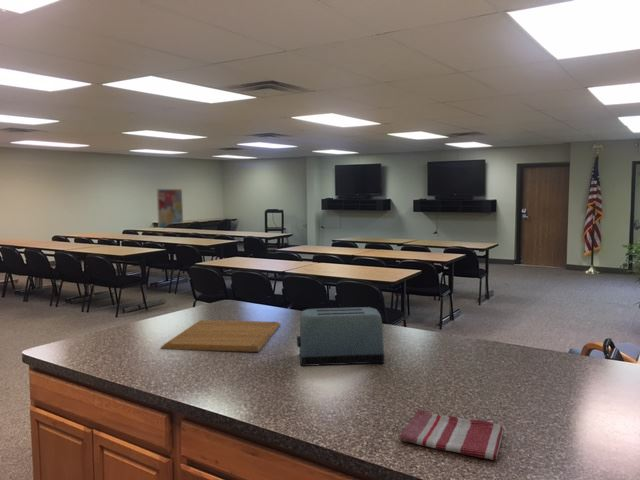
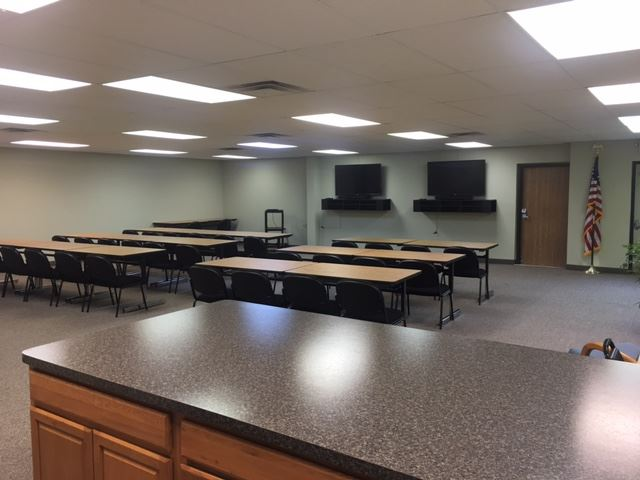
- chopping board [160,319,281,353]
- wall art [156,188,184,228]
- dish towel [399,408,504,461]
- toaster [296,306,385,367]
